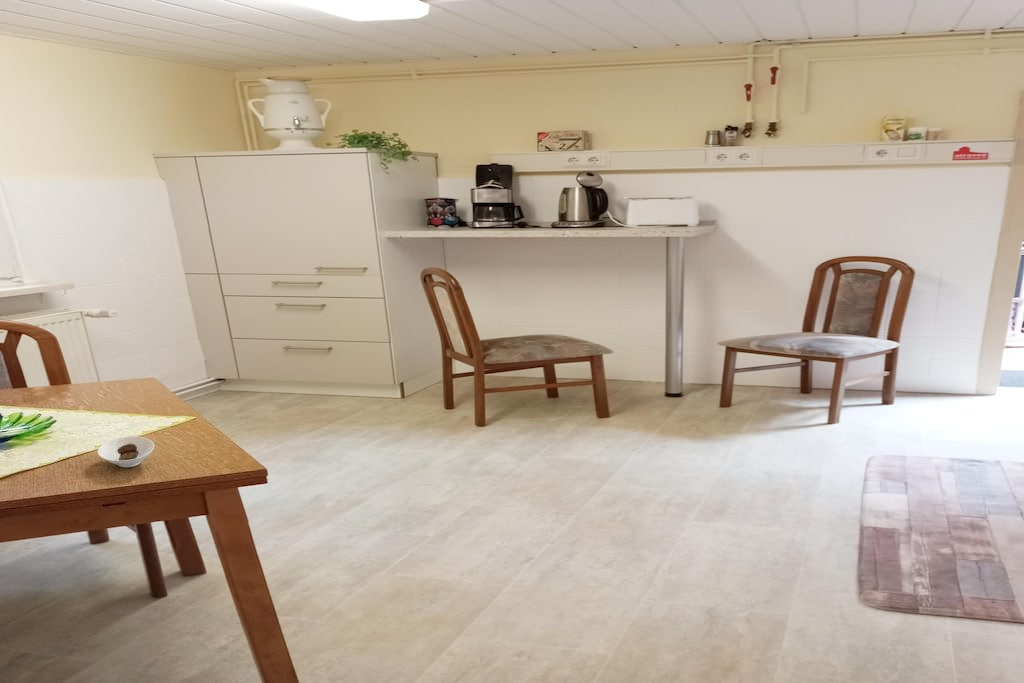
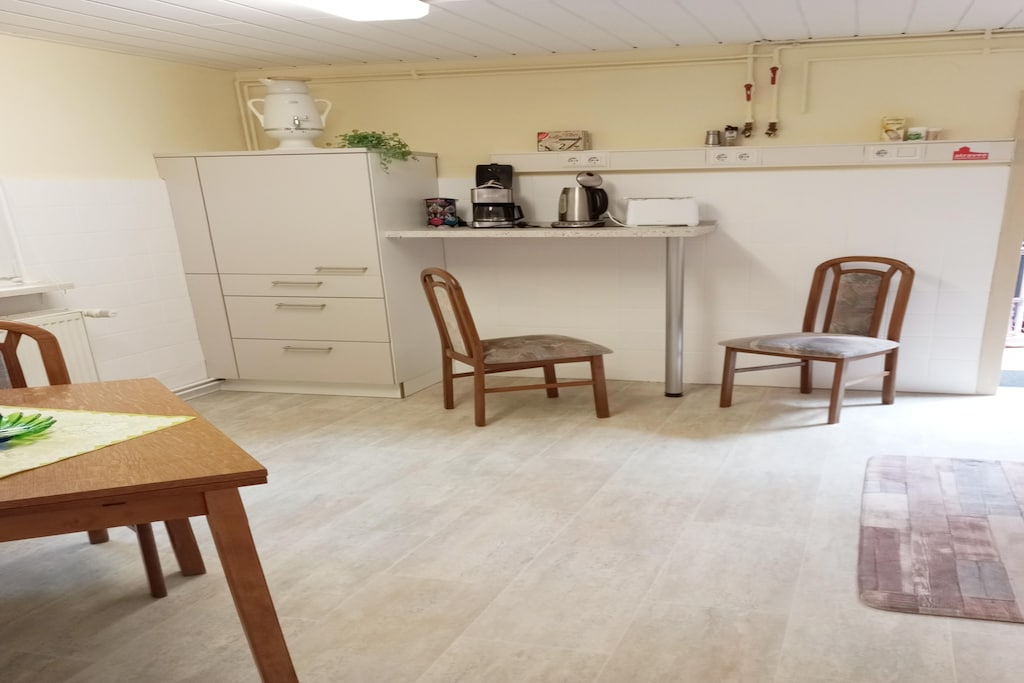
- saucer [97,435,155,468]
